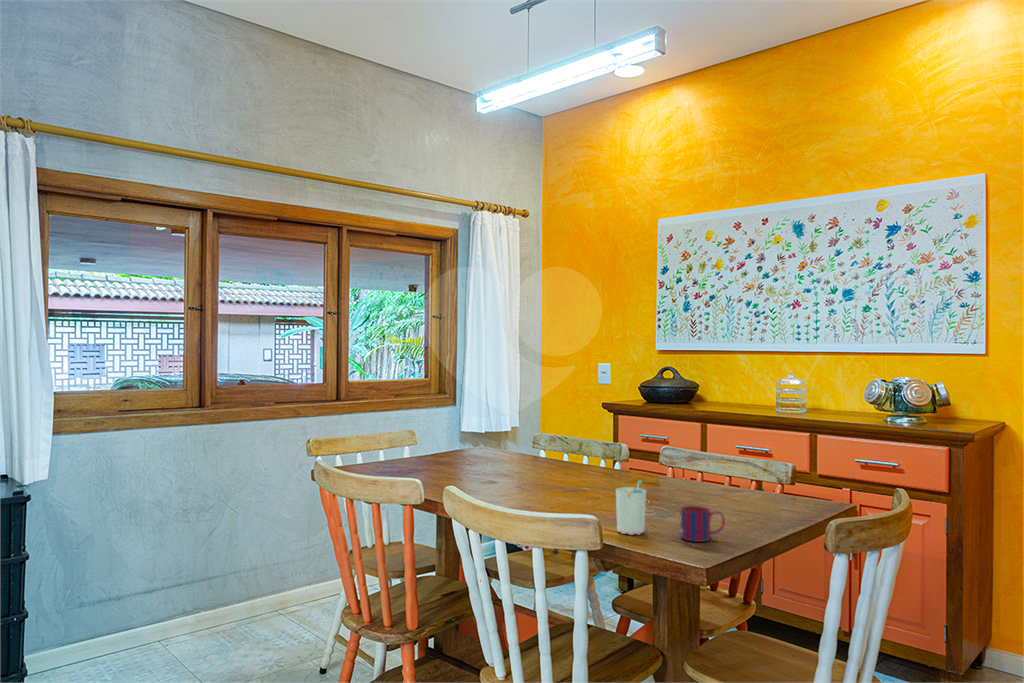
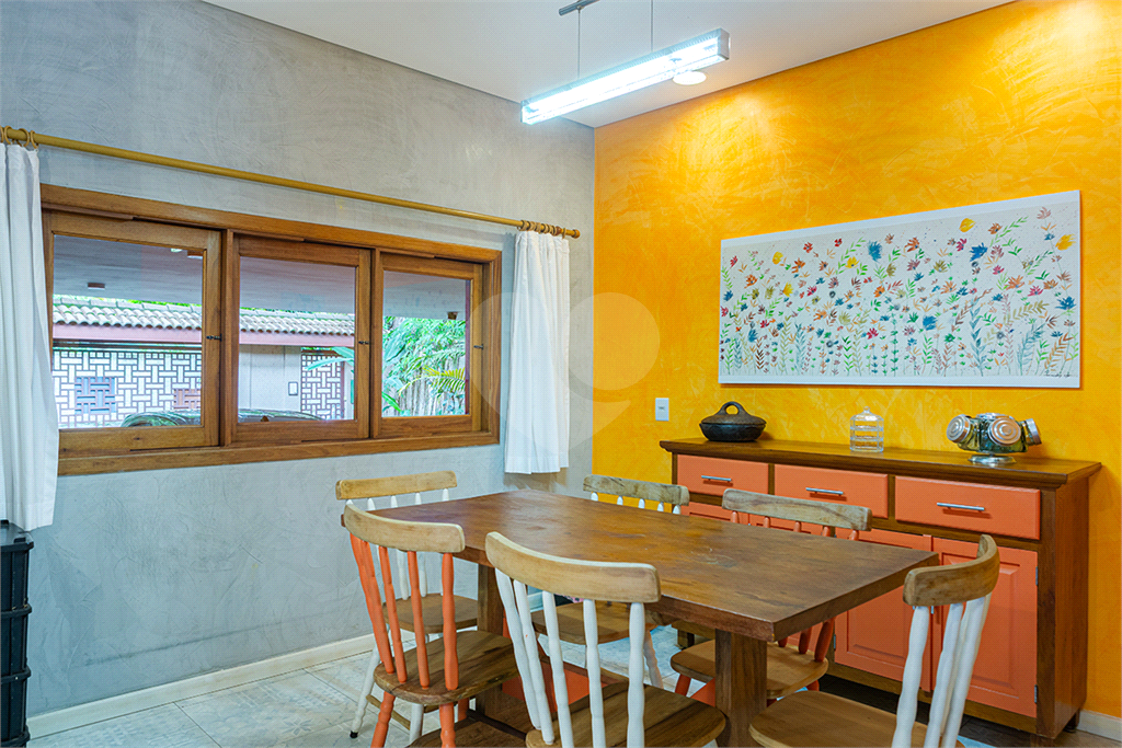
- mug [679,505,726,543]
- cup [615,480,647,536]
